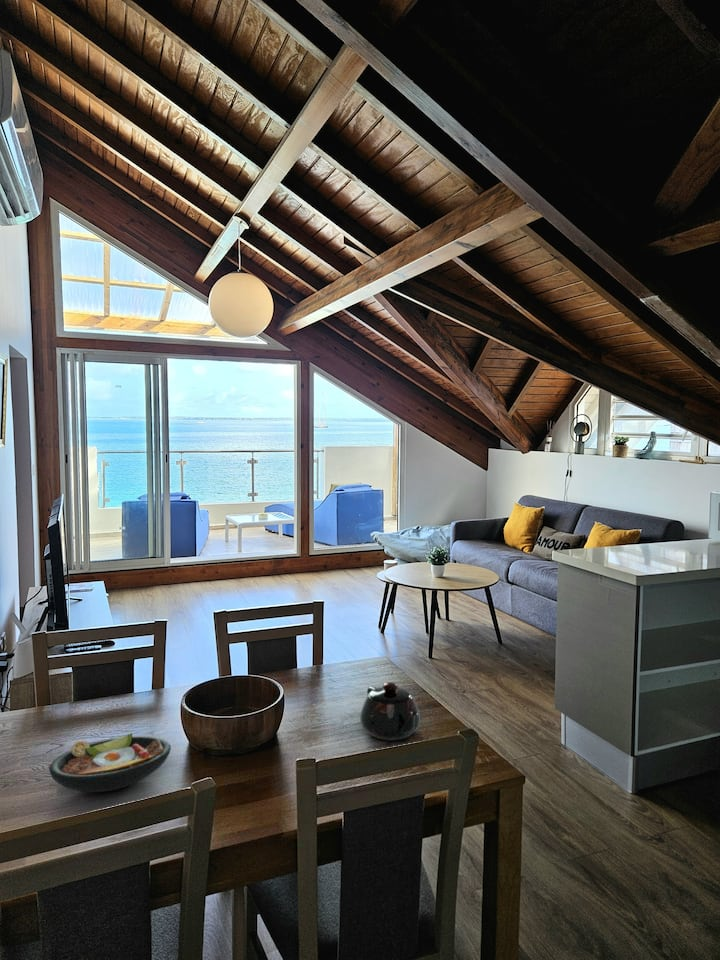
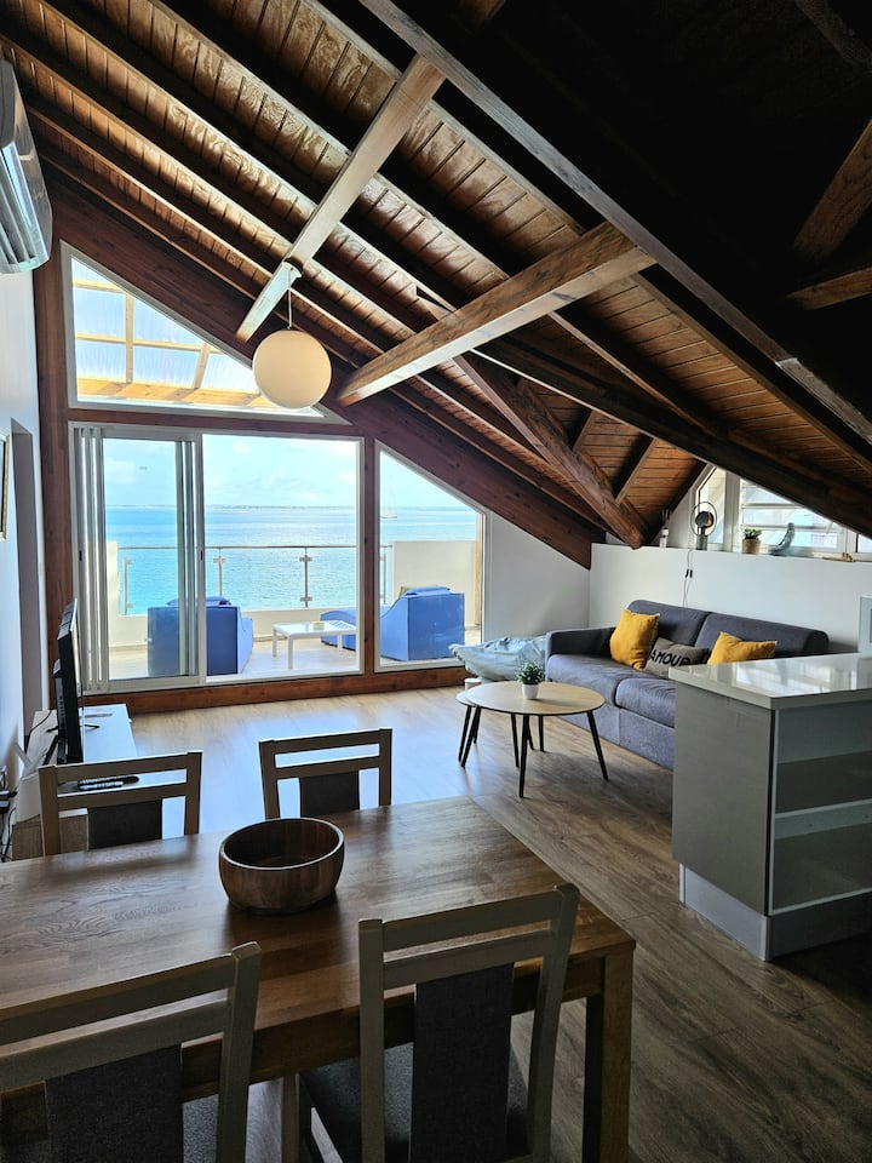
- teapot [359,681,421,742]
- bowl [48,732,172,793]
